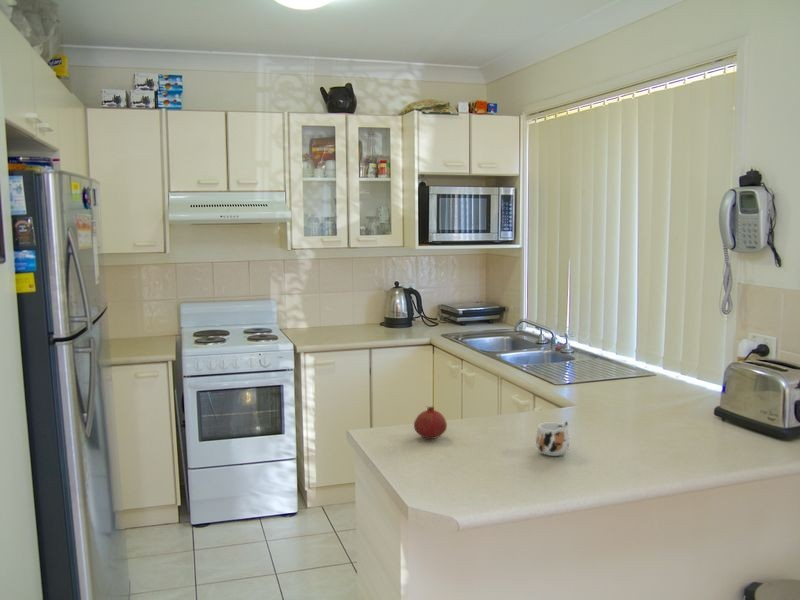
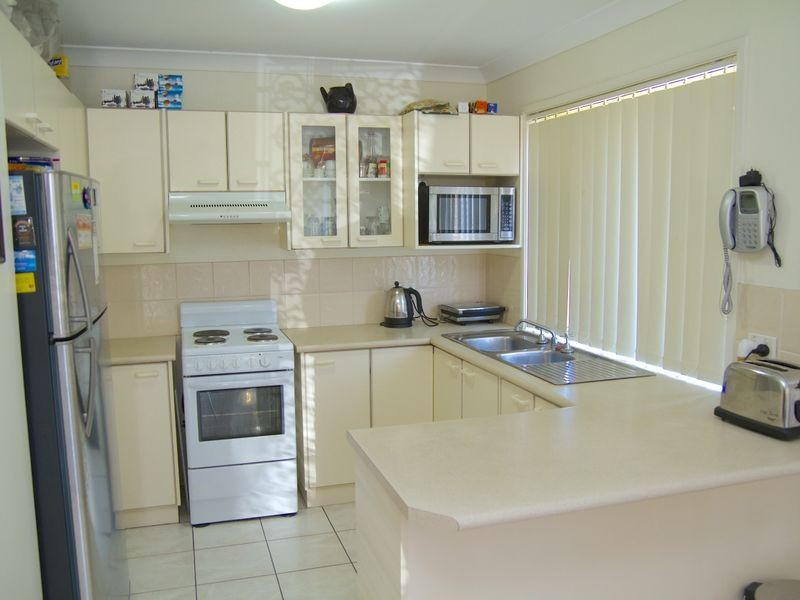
- mug [535,420,571,457]
- fruit [413,405,448,440]
